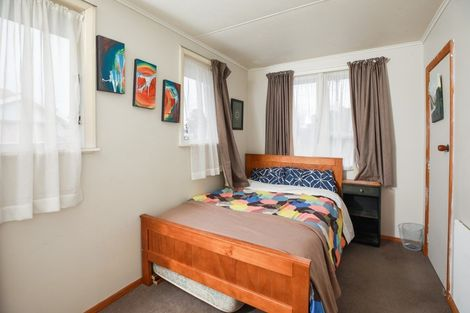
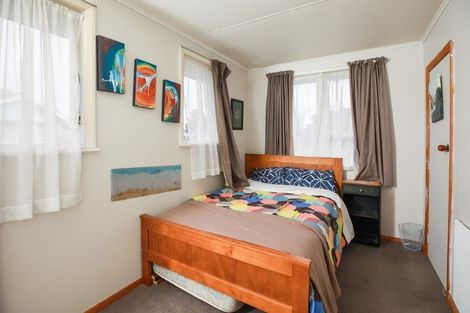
+ wall art [109,164,182,203]
